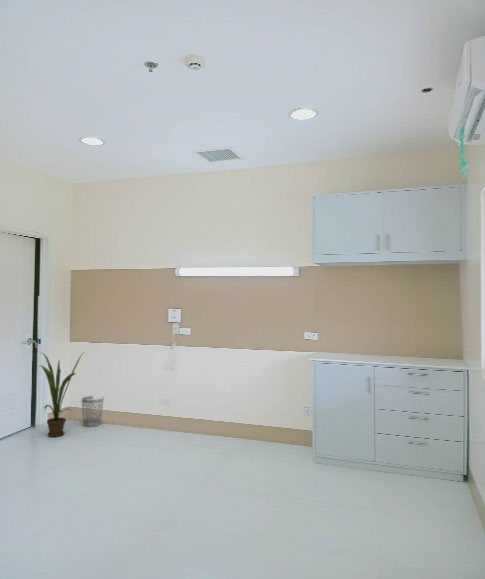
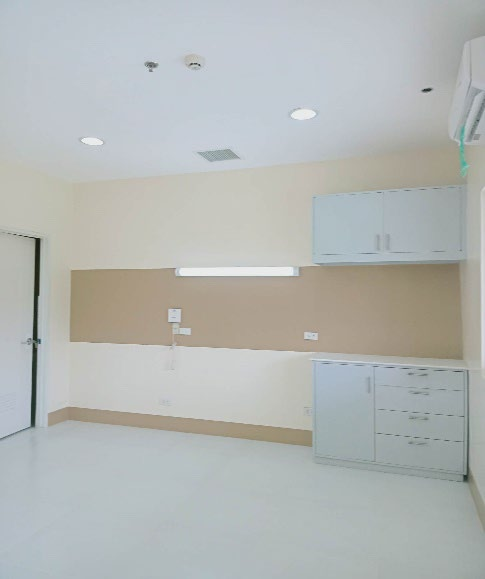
- house plant [37,350,84,438]
- wastebasket [81,395,105,428]
